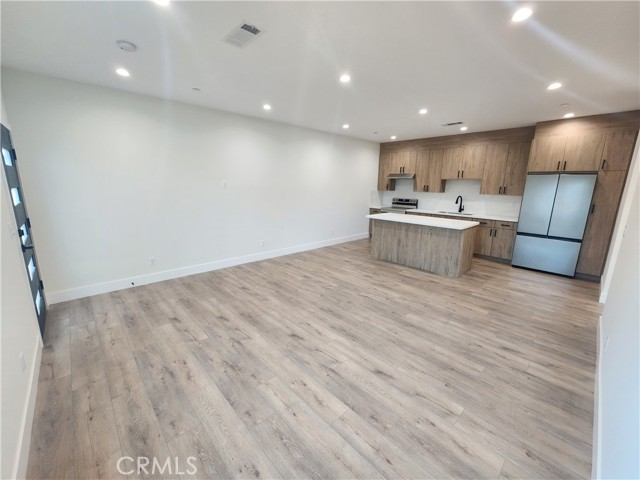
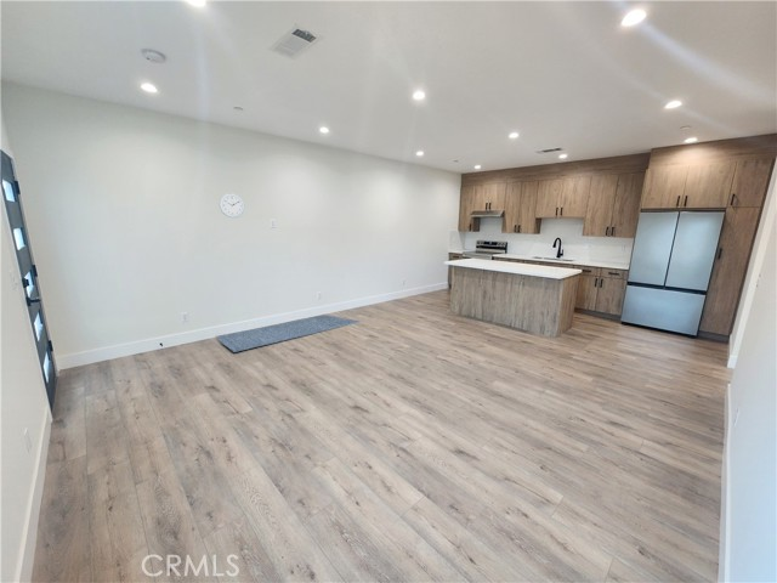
+ wall clock [219,192,245,219]
+ rug [215,313,362,353]
